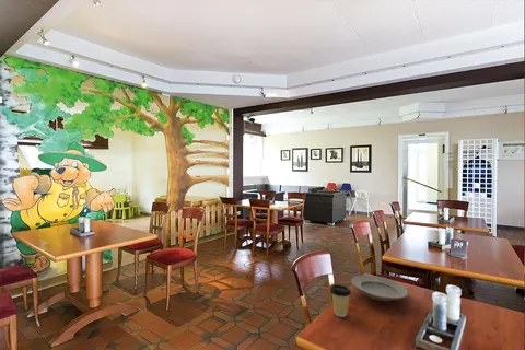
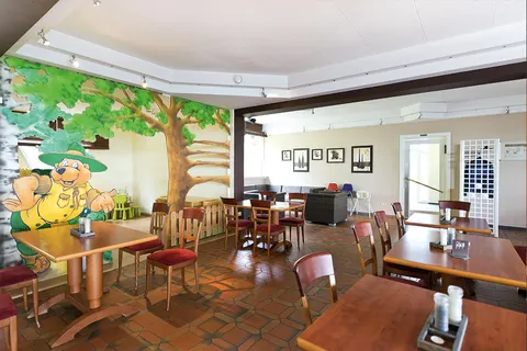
- plate [350,275,410,302]
- coffee cup [329,283,352,318]
